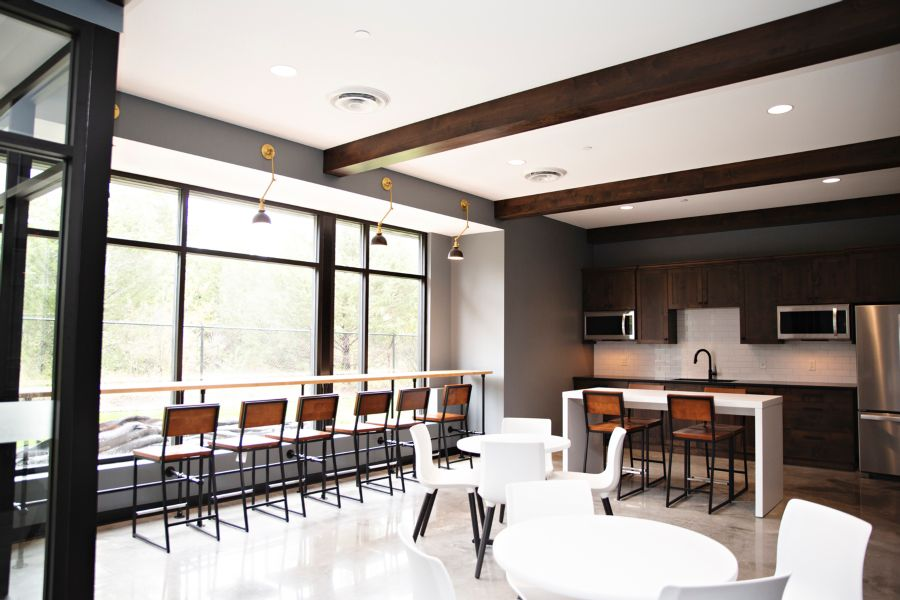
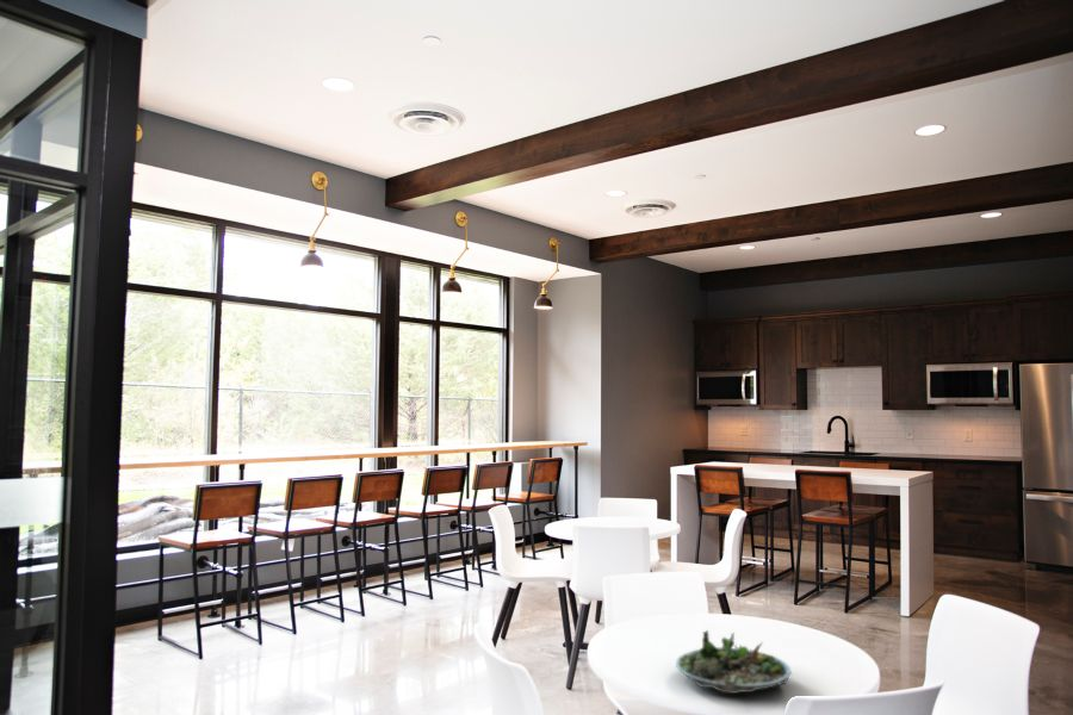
+ succulent planter [675,629,792,695]
